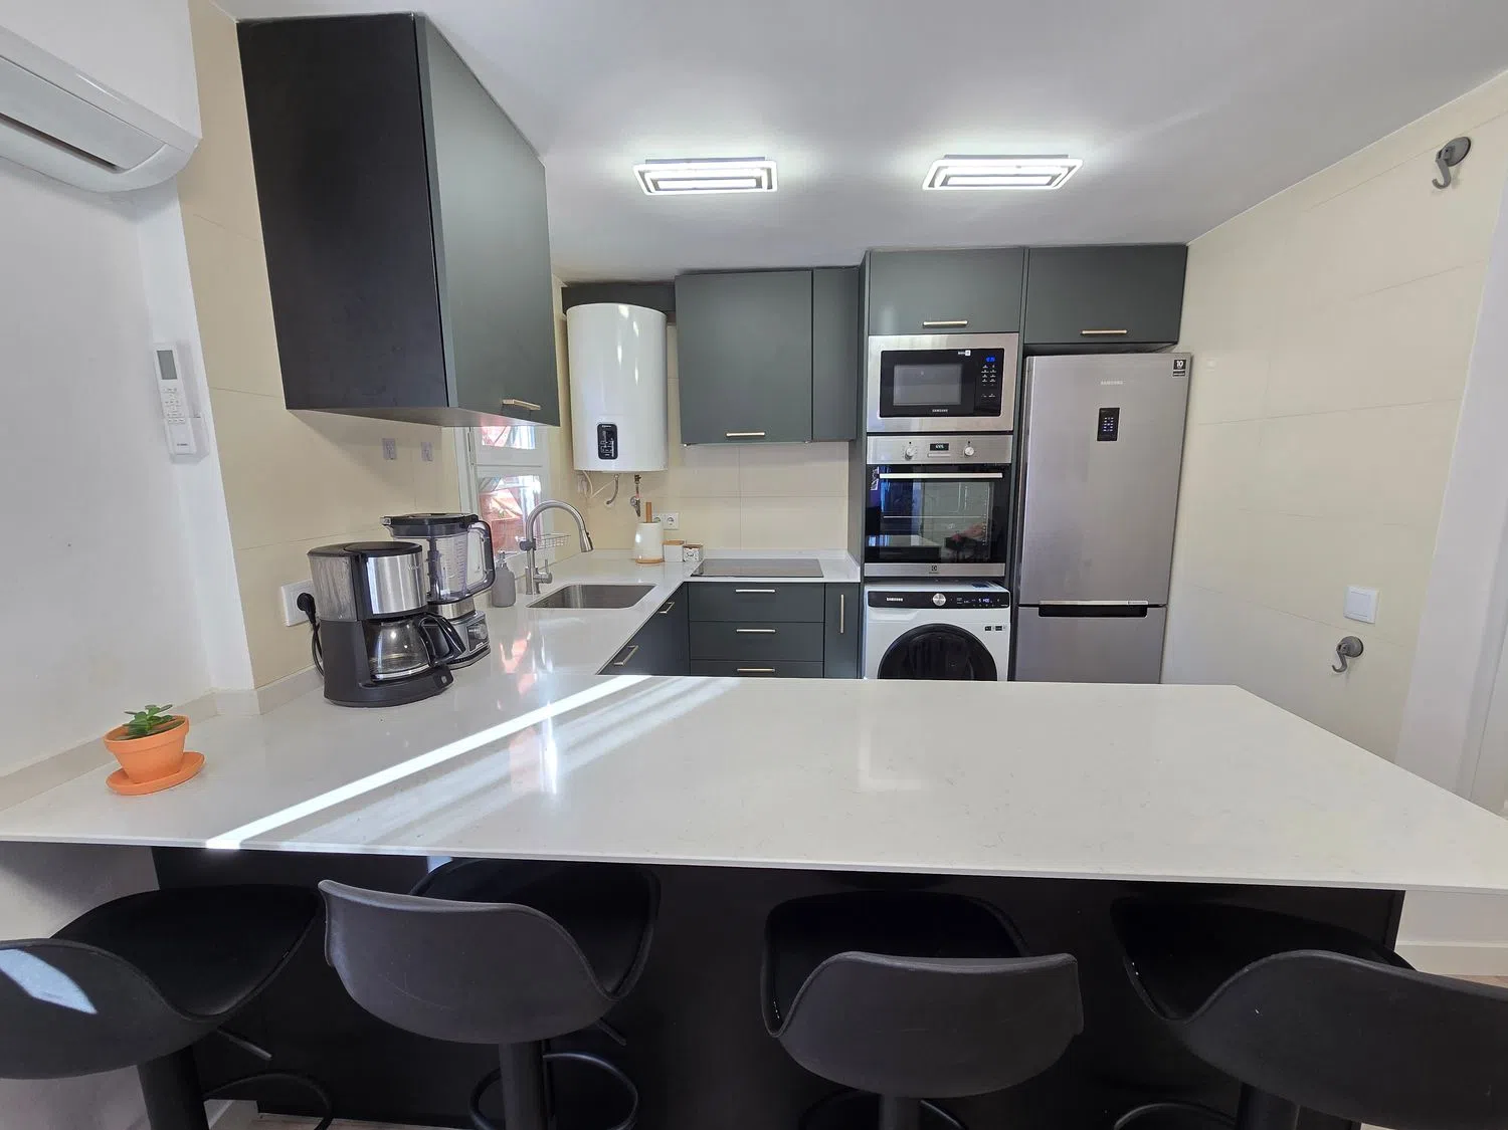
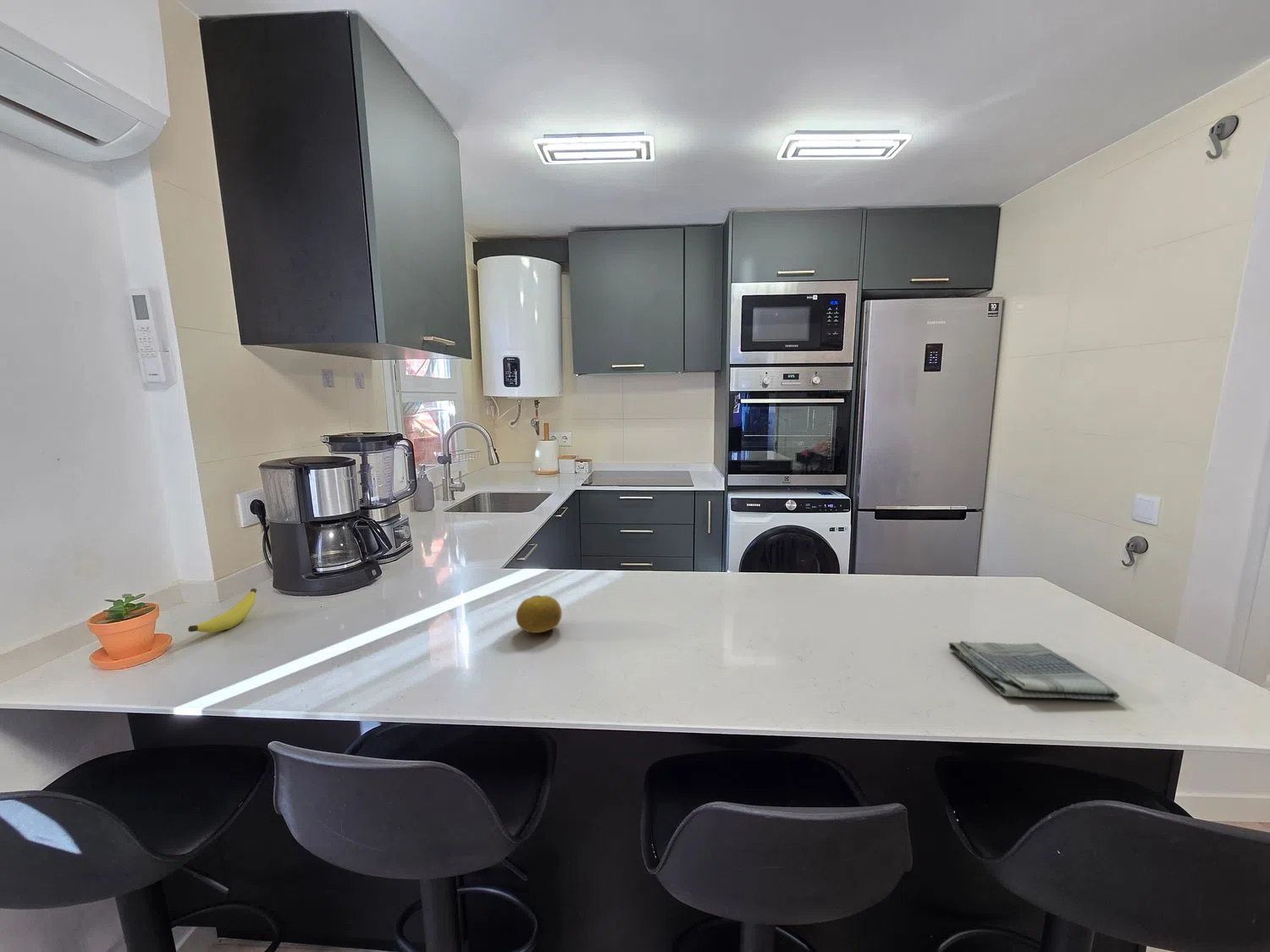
+ dish towel [947,640,1121,702]
+ fruit [515,595,563,634]
+ banana [187,587,257,634]
